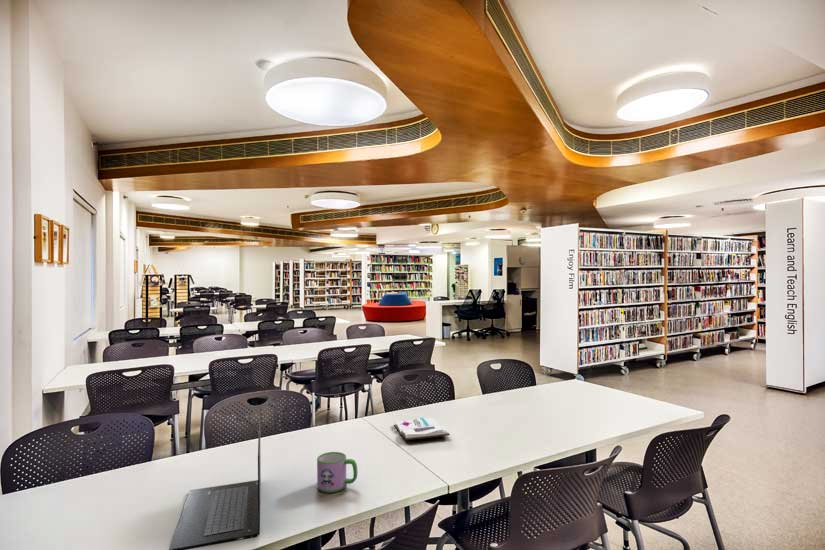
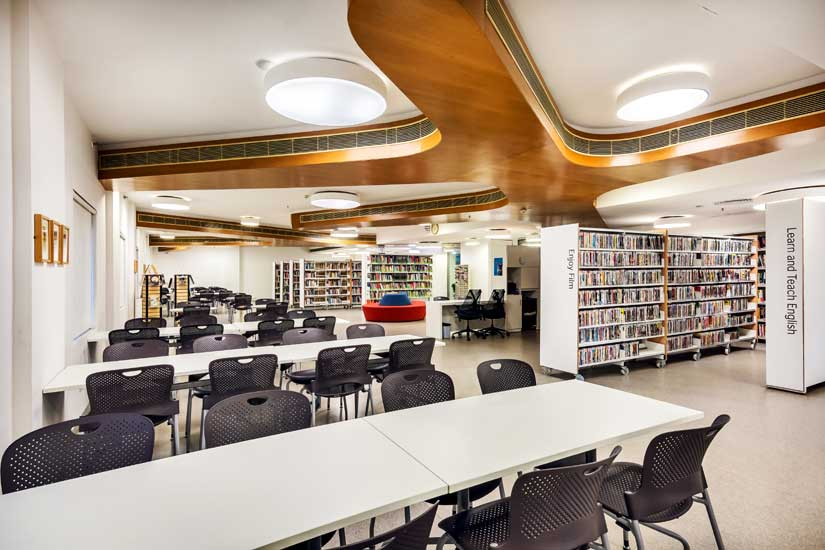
- mug [316,451,358,494]
- laptop [168,419,262,550]
- book [393,417,451,441]
